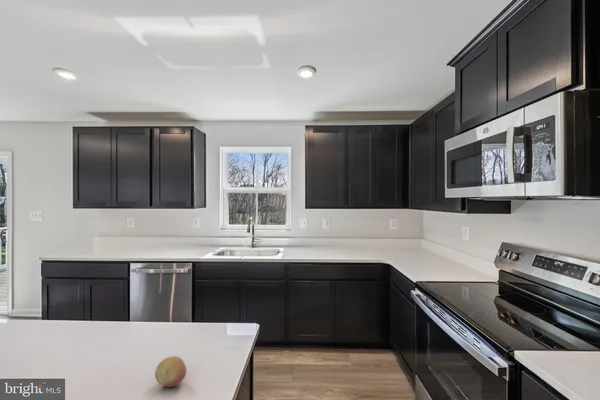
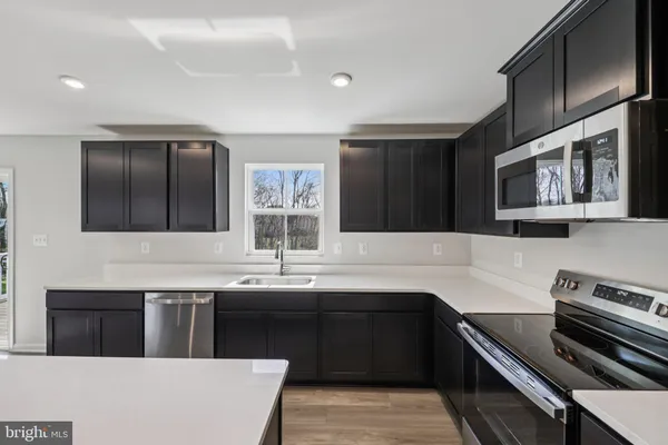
- fruit [154,355,187,388]
